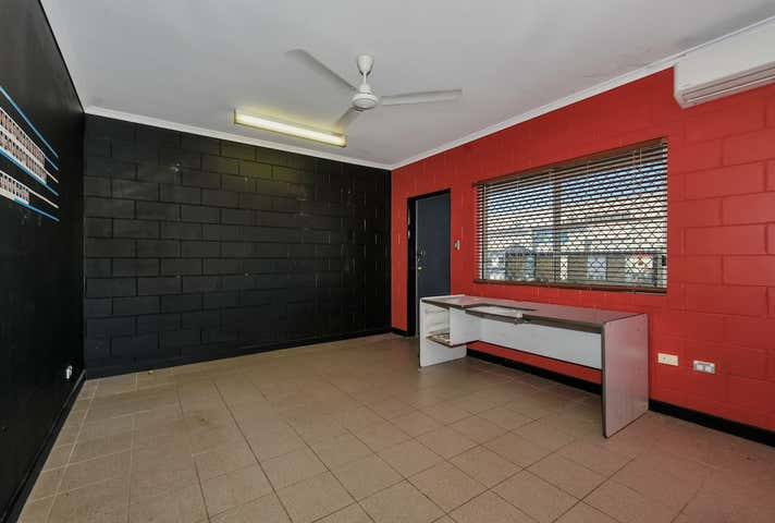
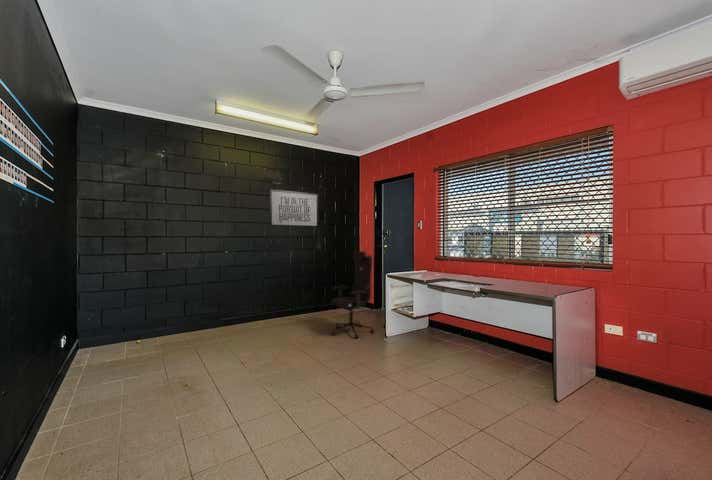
+ mirror [269,188,320,228]
+ office chair [330,250,376,339]
